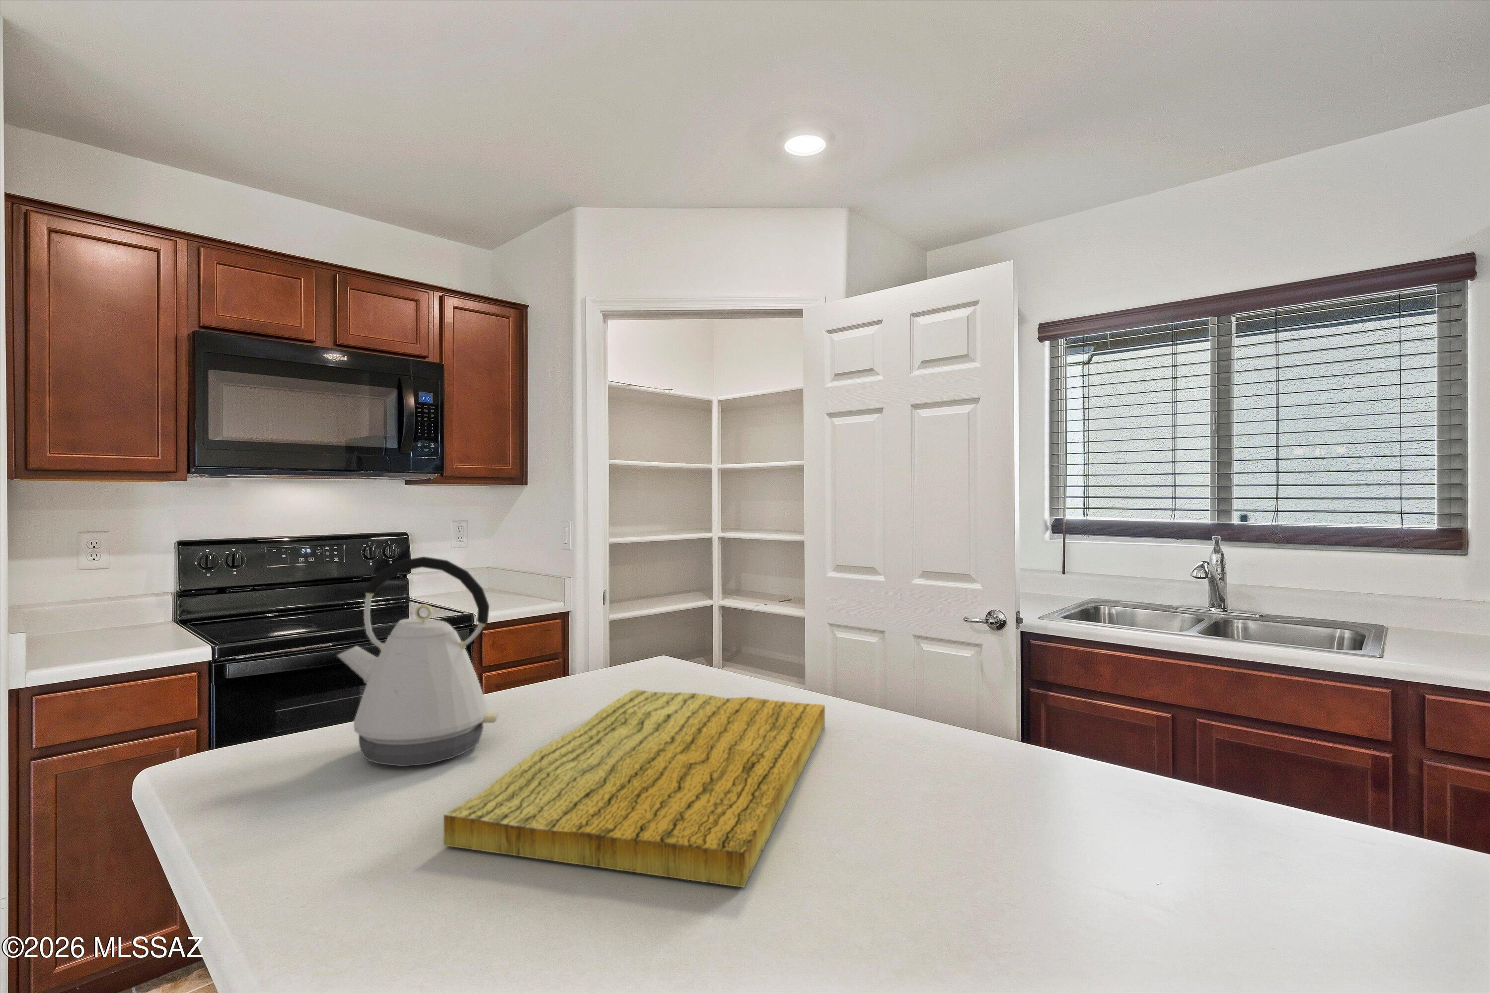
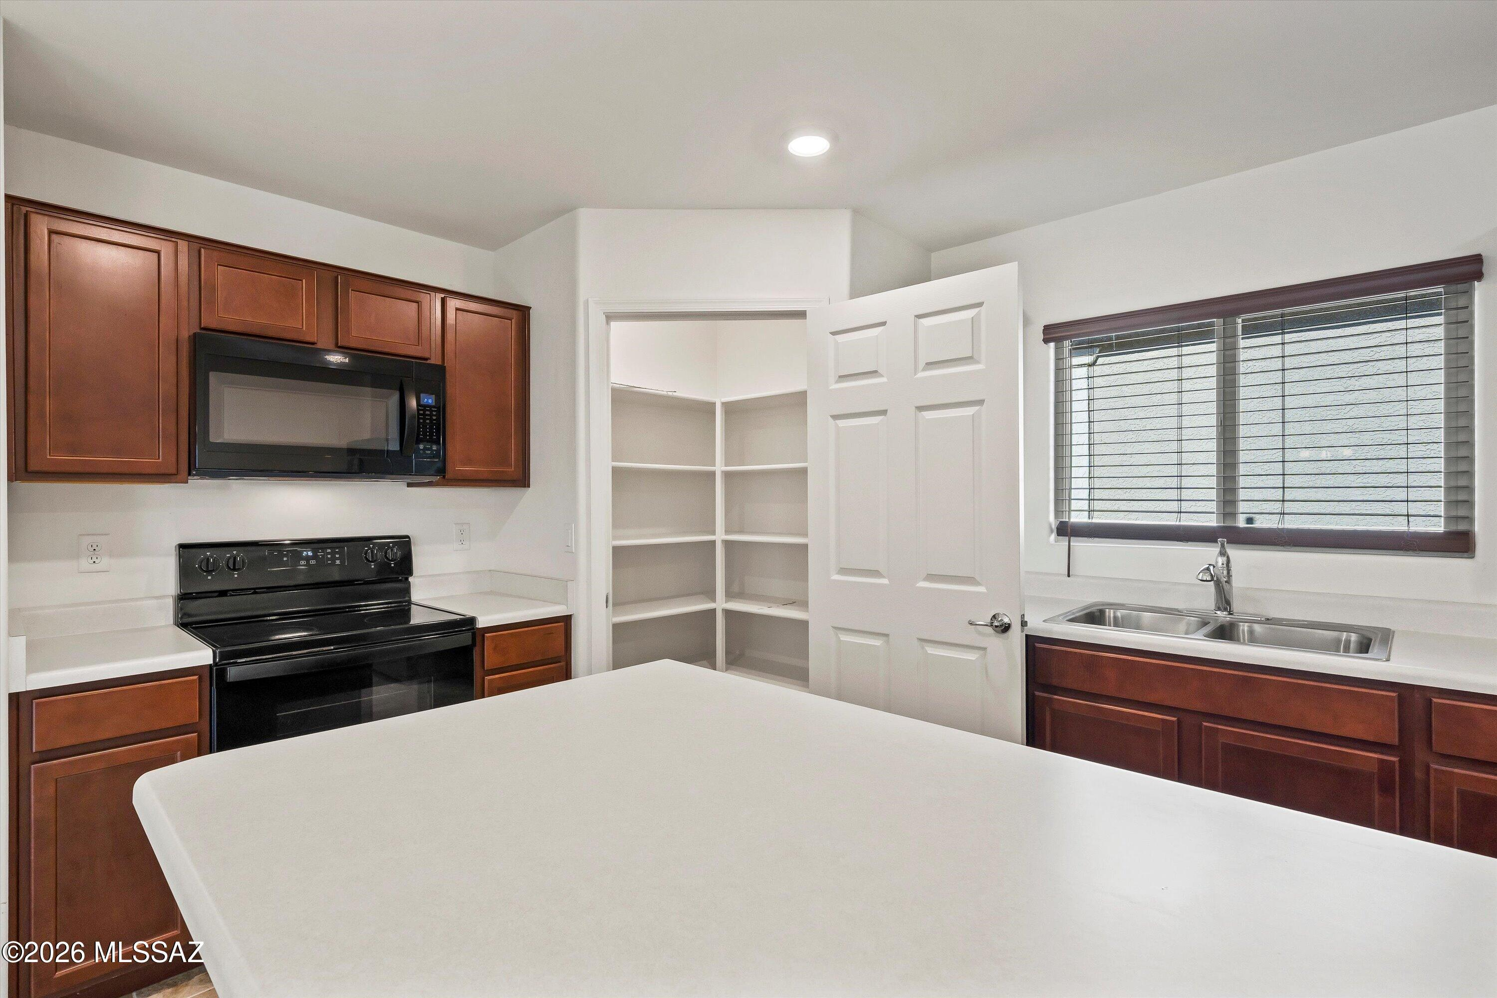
- kettle [336,556,499,767]
- cutting board [443,688,826,888]
